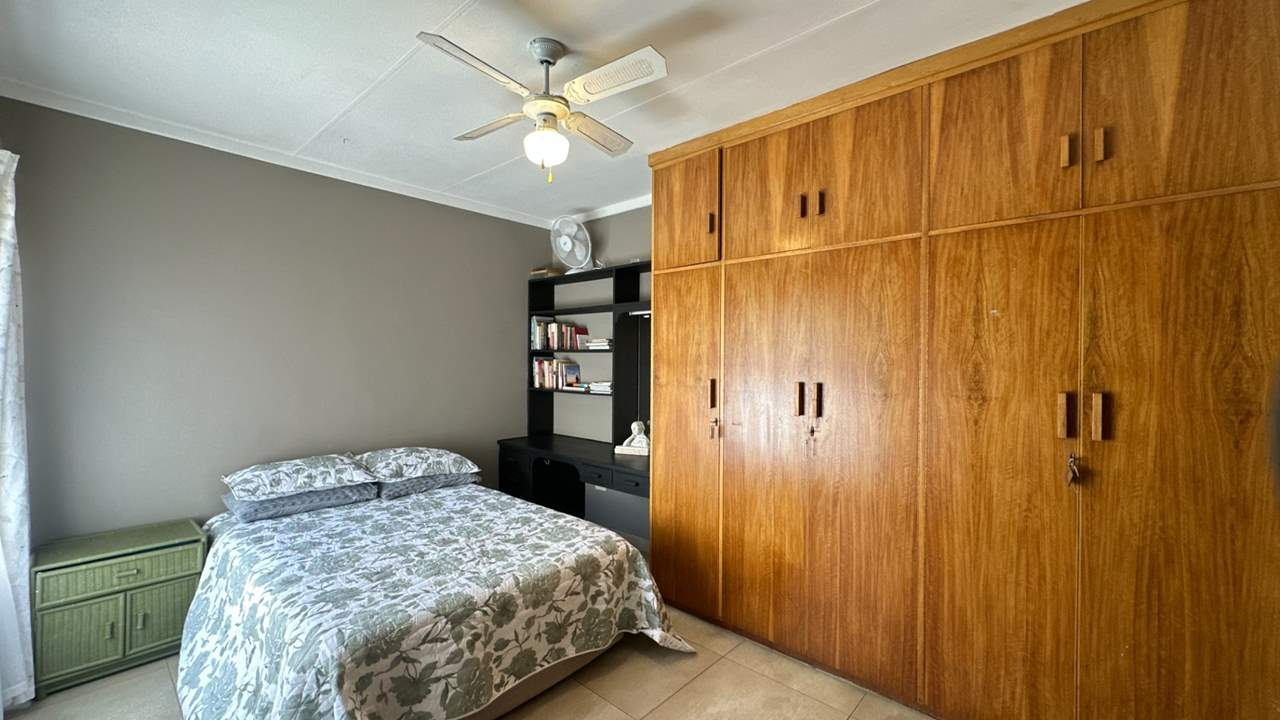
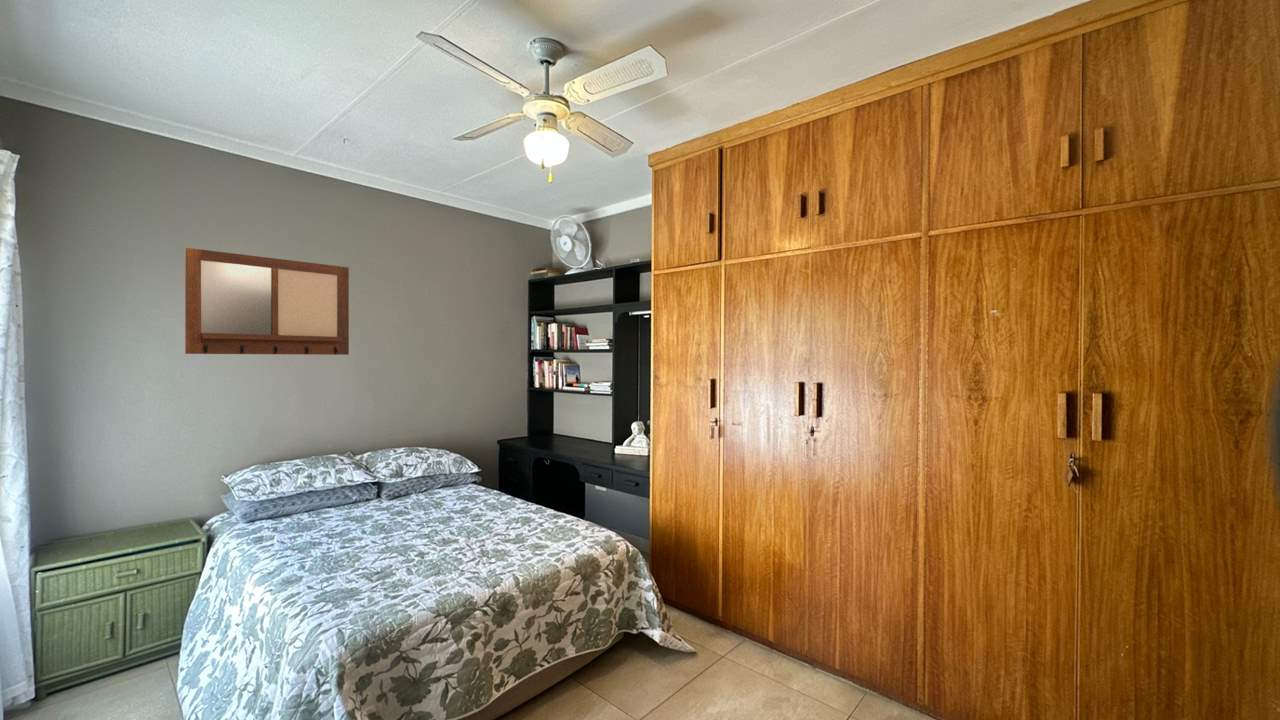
+ writing board [184,247,350,356]
